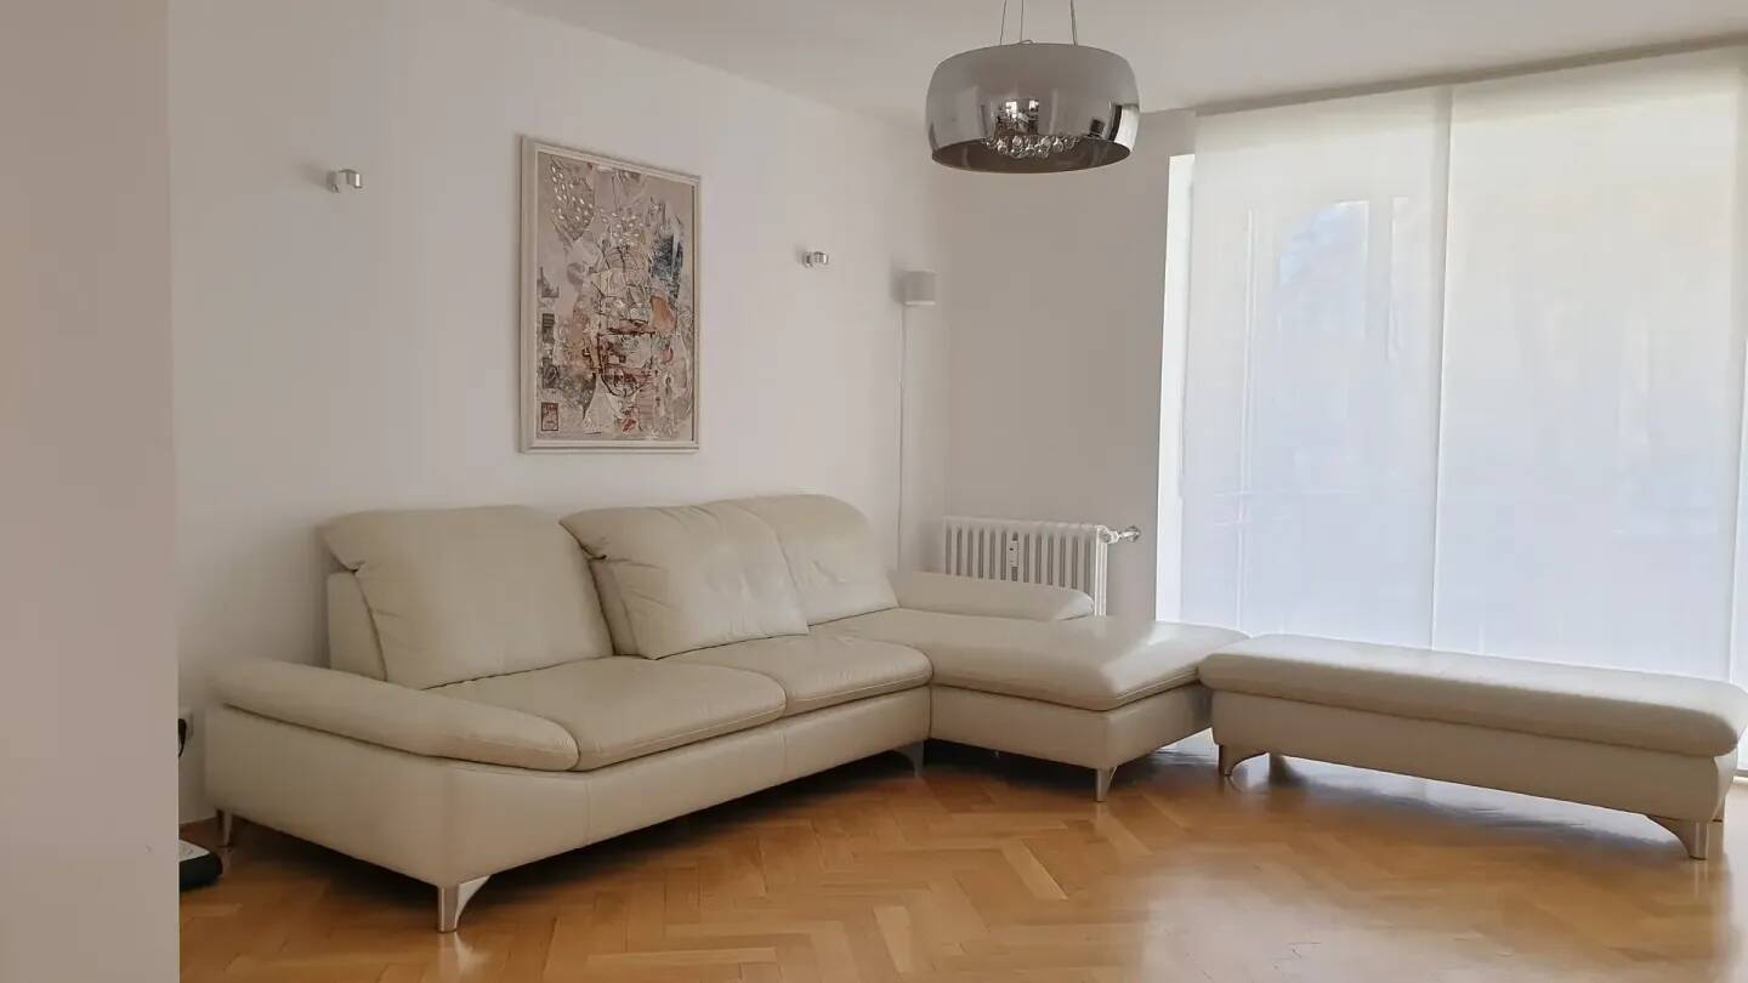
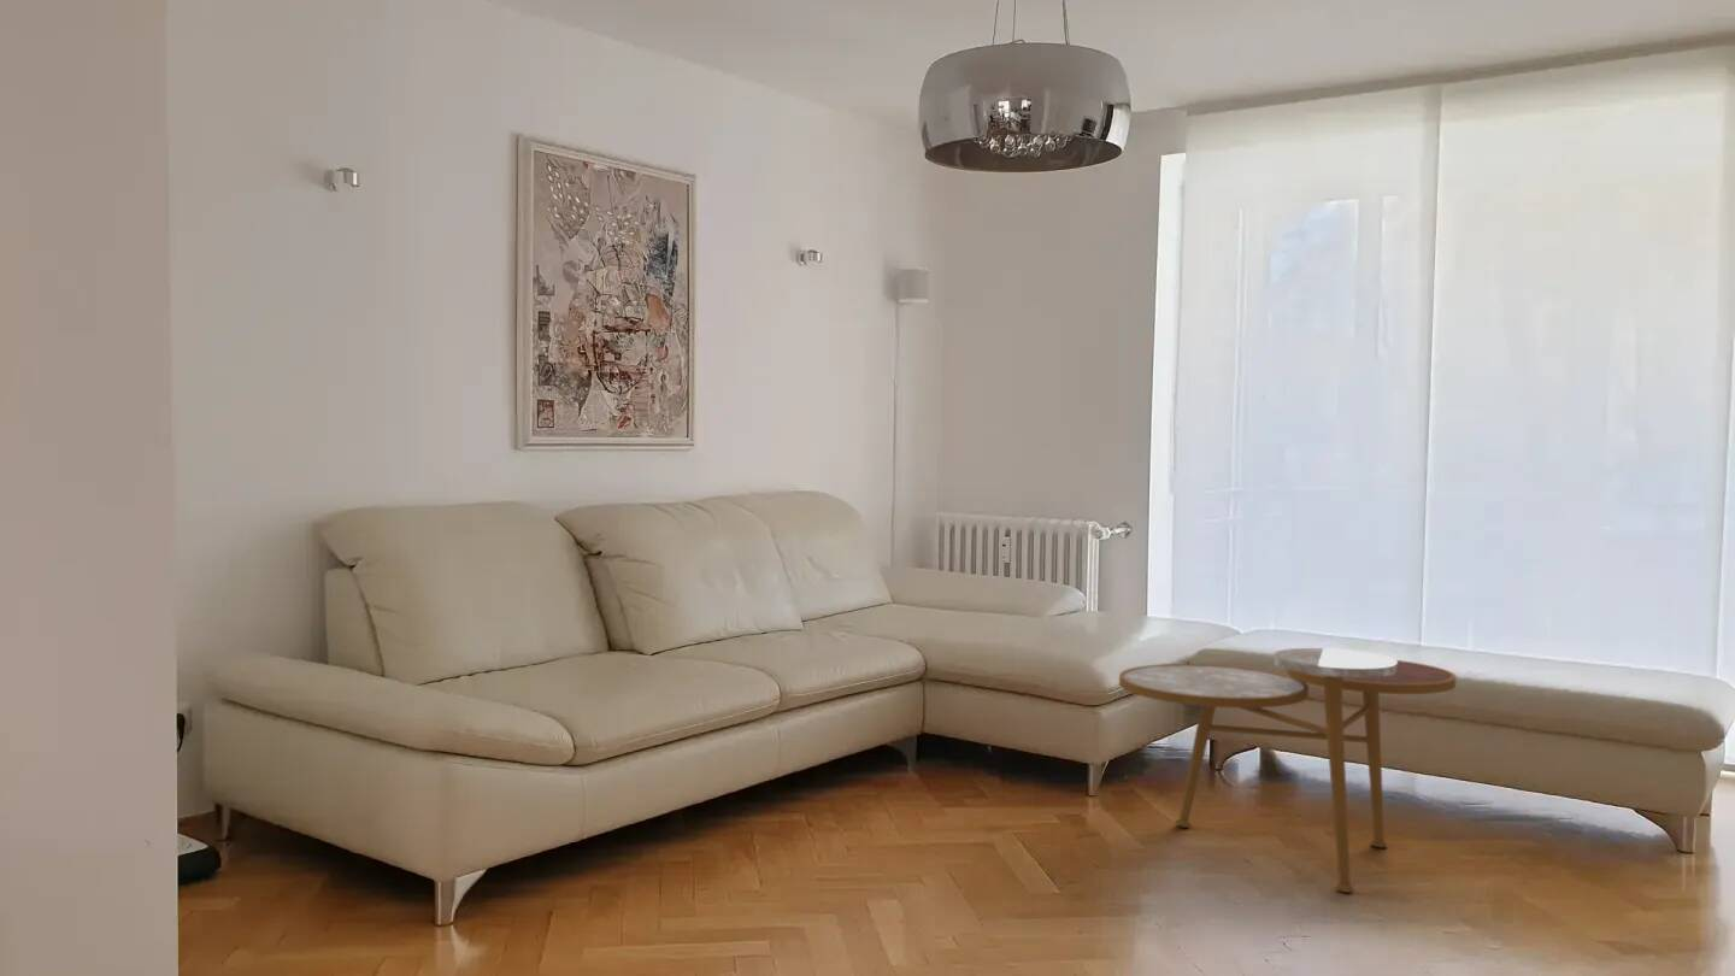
+ side table [1118,647,1458,894]
